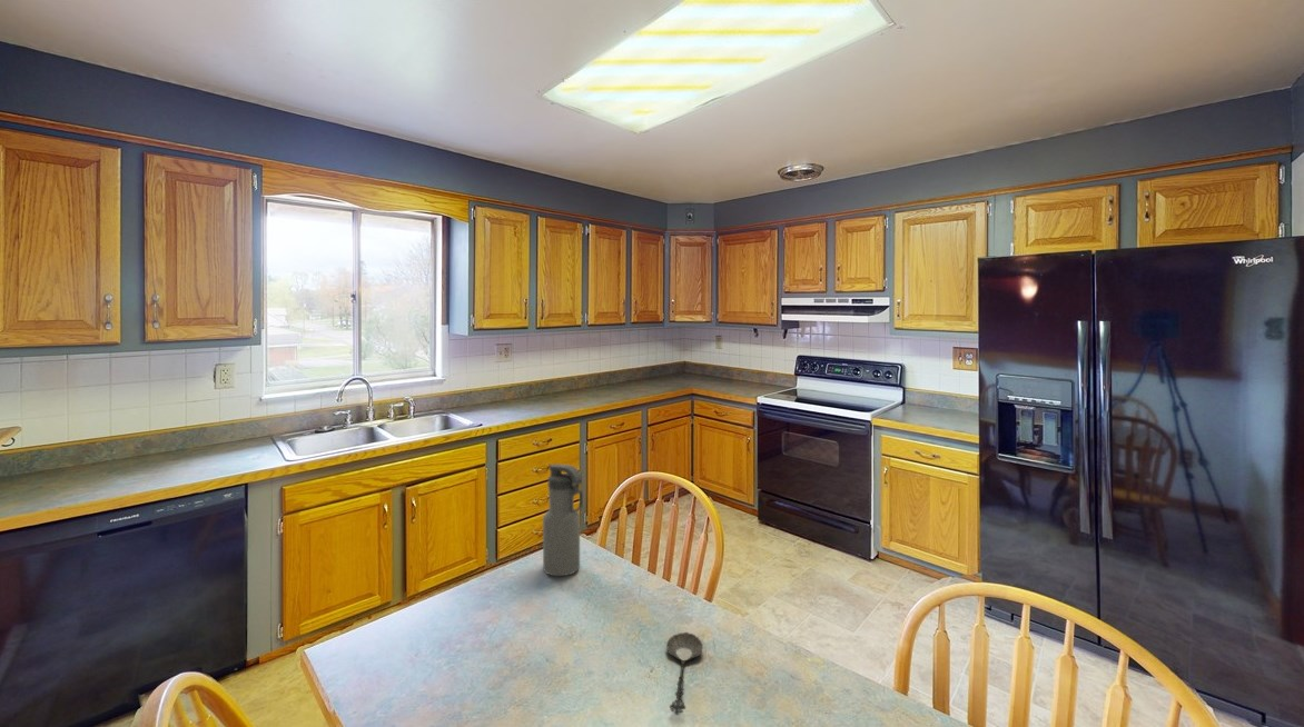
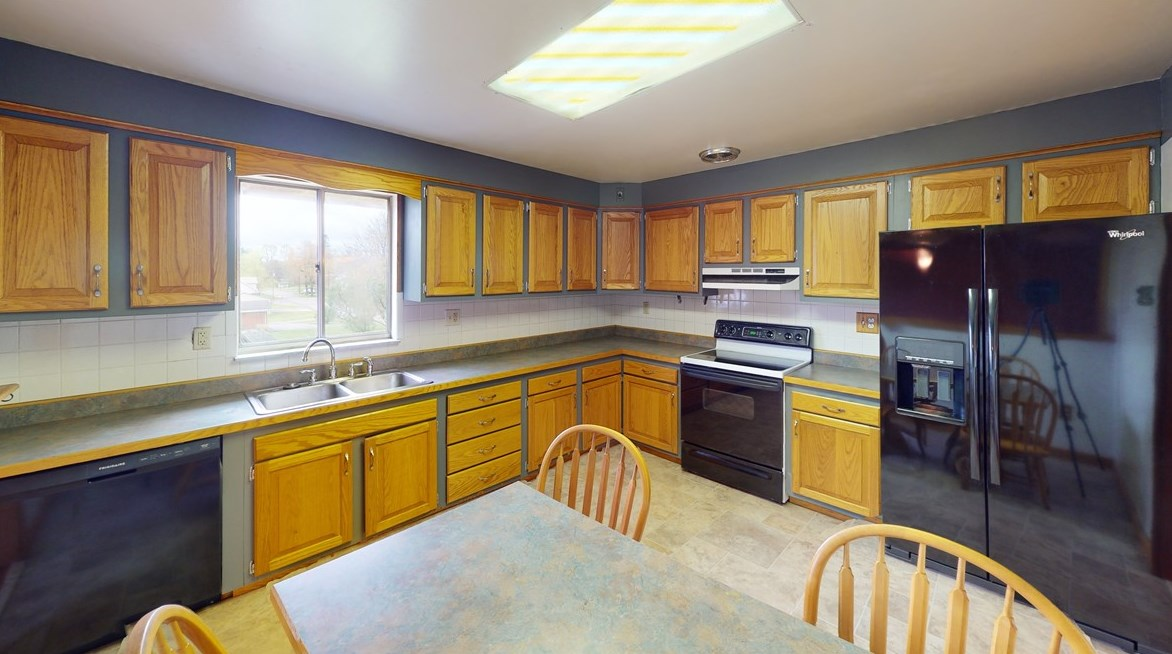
- spoon [665,631,704,716]
- water bottle [542,464,584,577]
